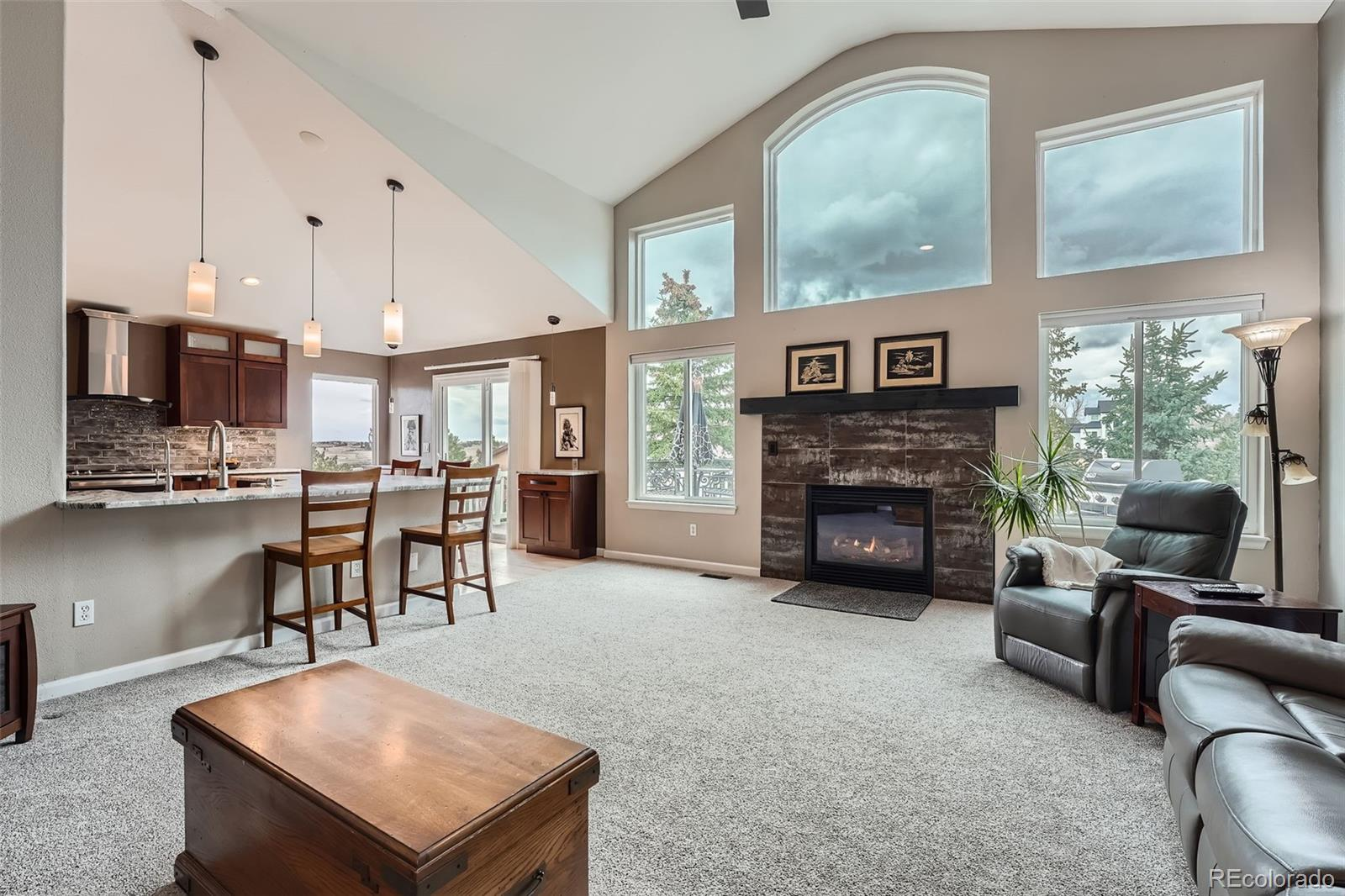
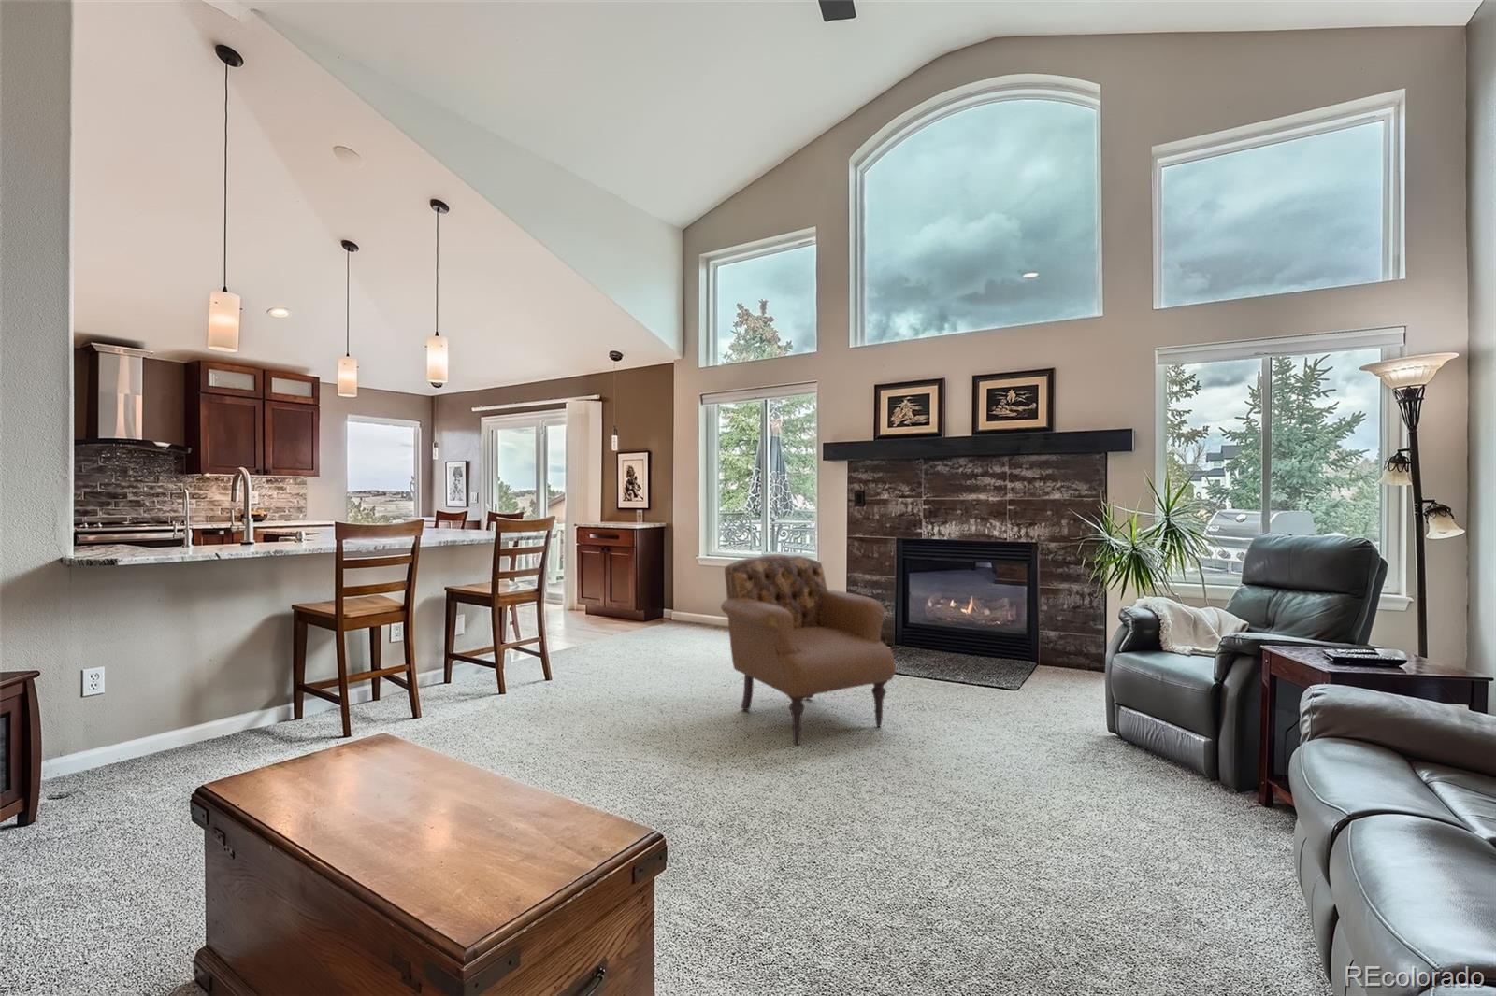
+ armchair [720,554,896,747]
